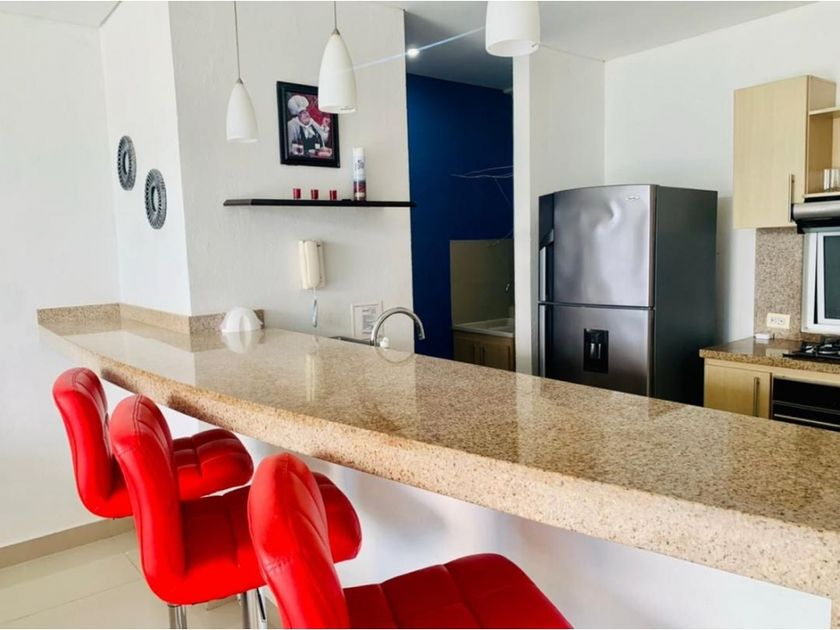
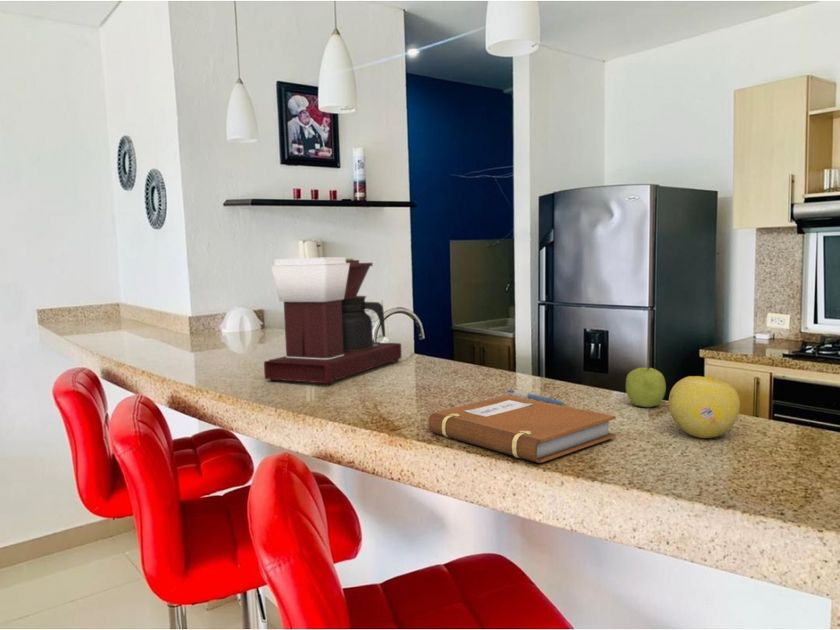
+ pen [504,388,565,406]
+ fruit [625,366,667,408]
+ coffee maker [263,256,403,386]
+ notebook [427,394,617,464]
+ fruit [668,375,741,439]
